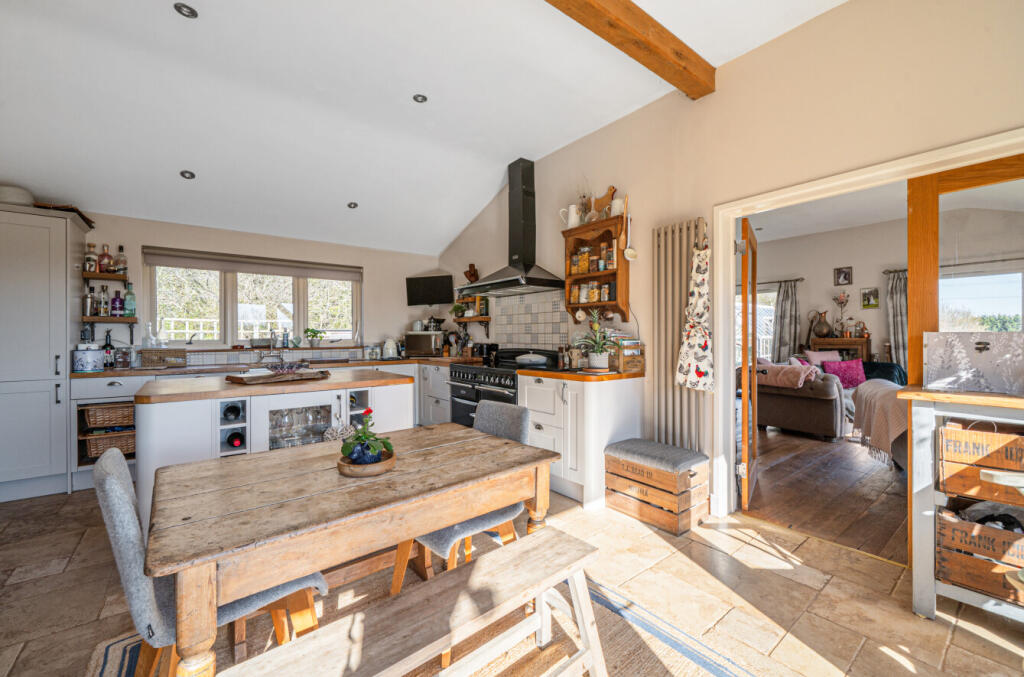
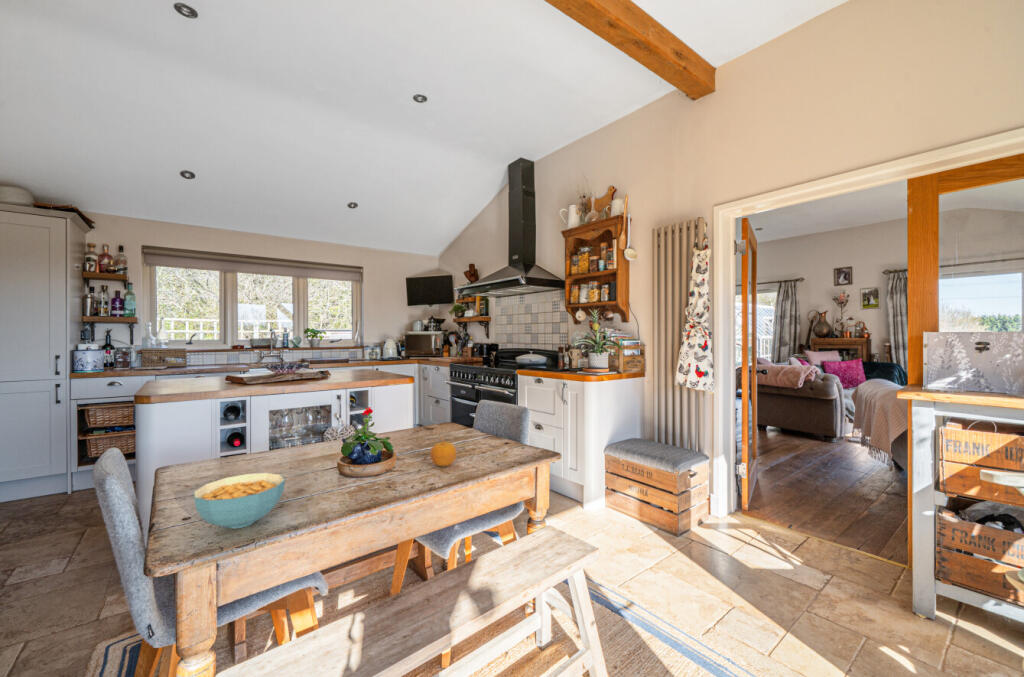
+ fruit [429,437,457,467]
+ cereal bowl [192,472,286,530]
